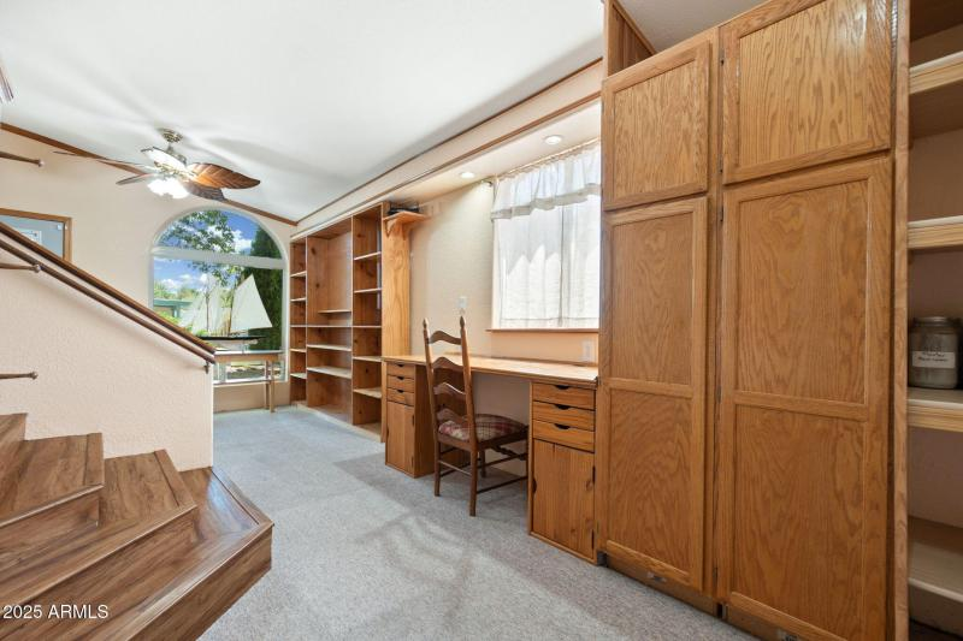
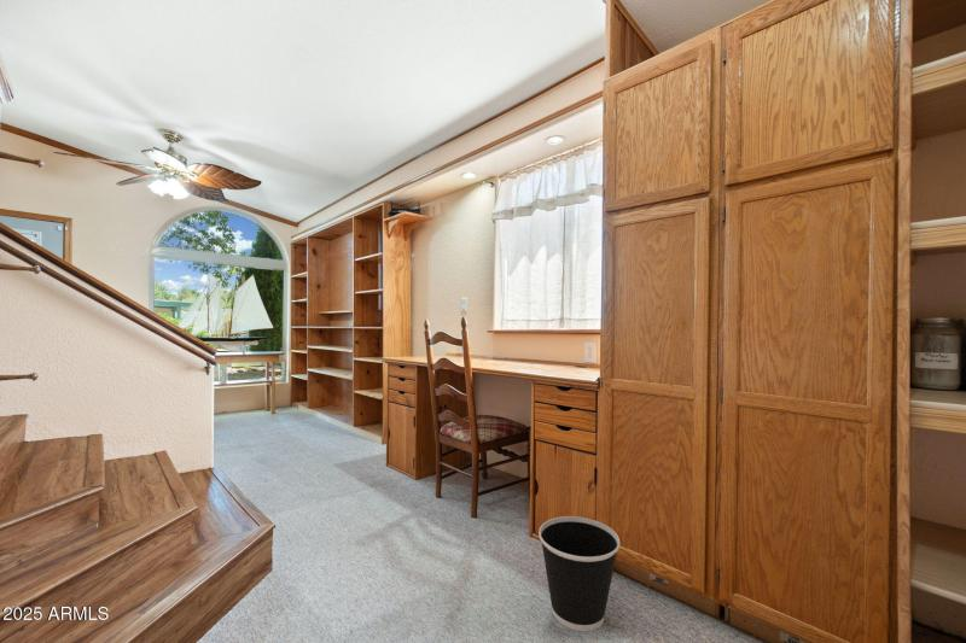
+ wastebasket [537,515,621,632]
